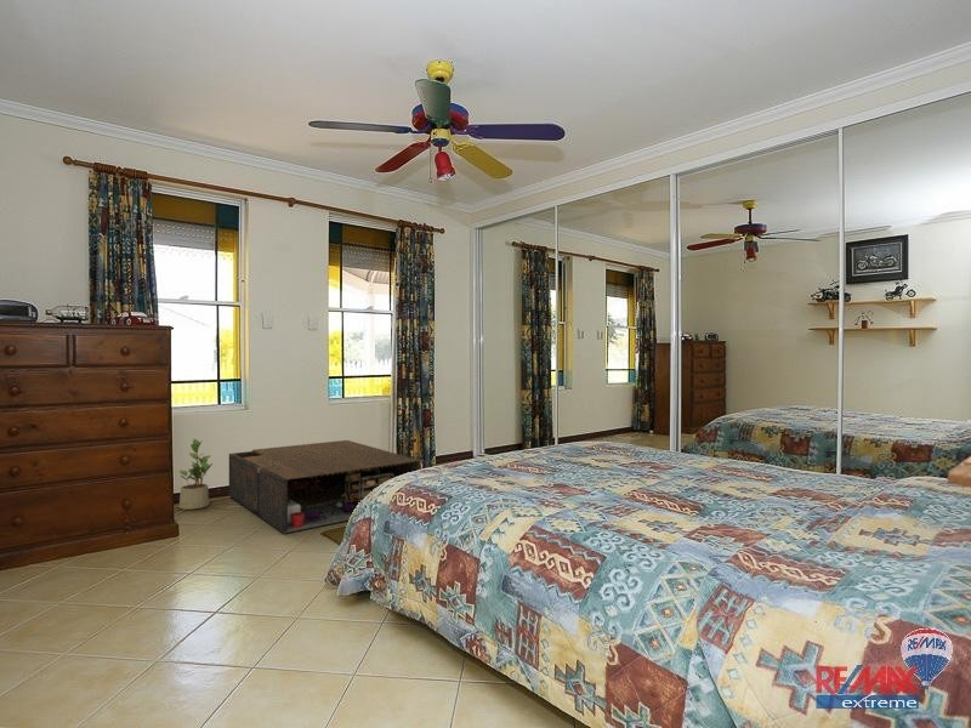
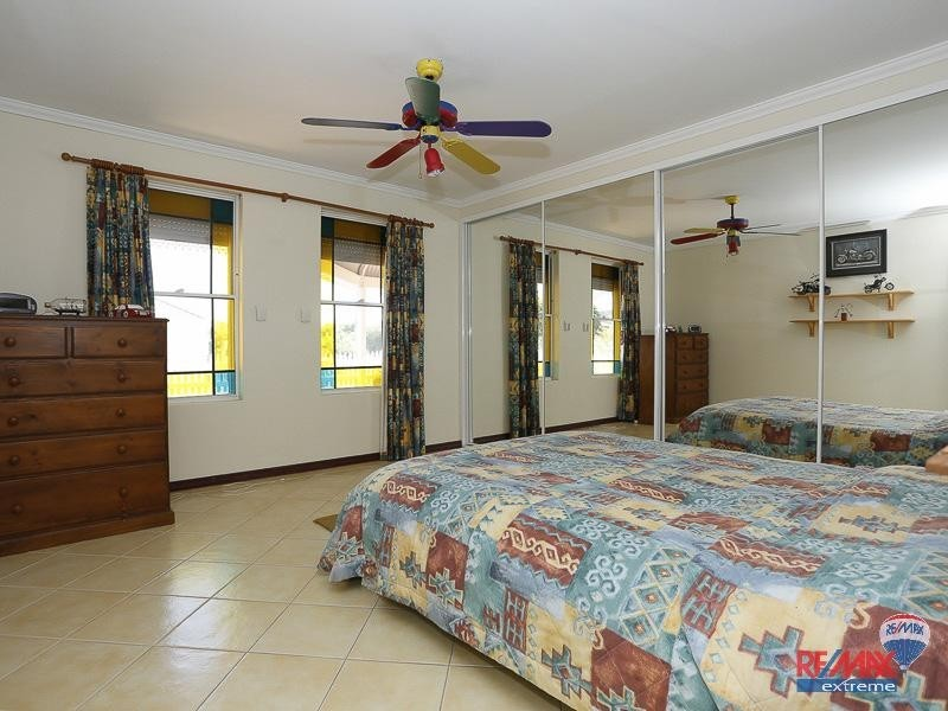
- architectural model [227,439,421,535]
- potted plant [178,438,214,511]
